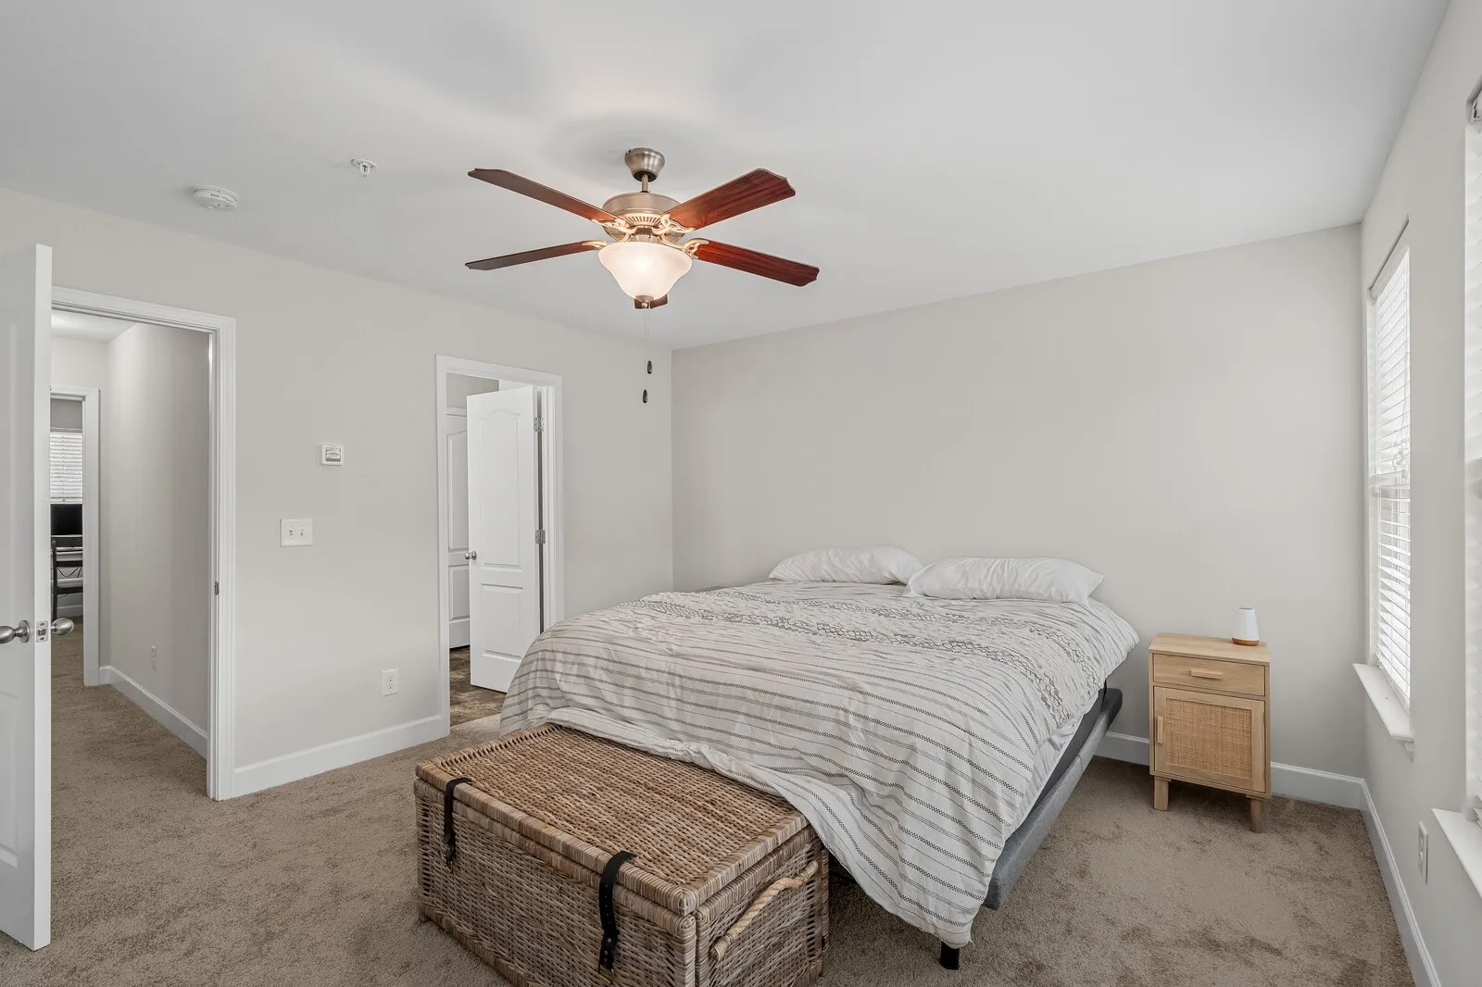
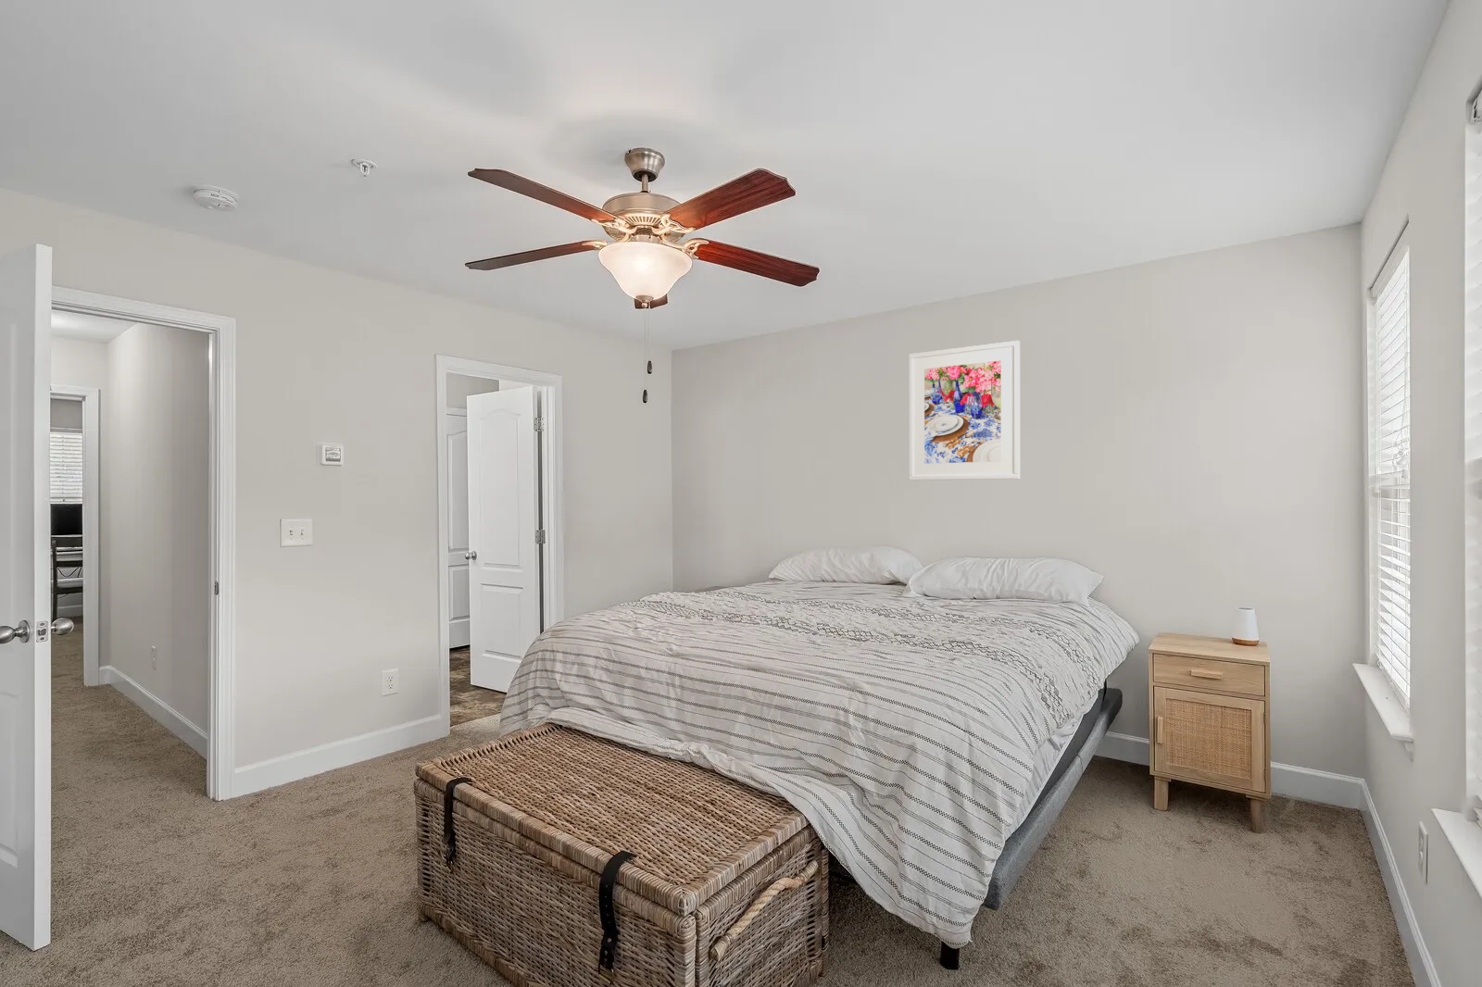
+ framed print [908,339,1020,481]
